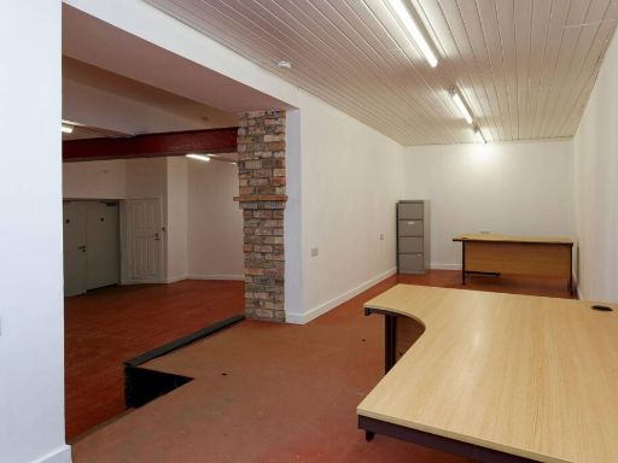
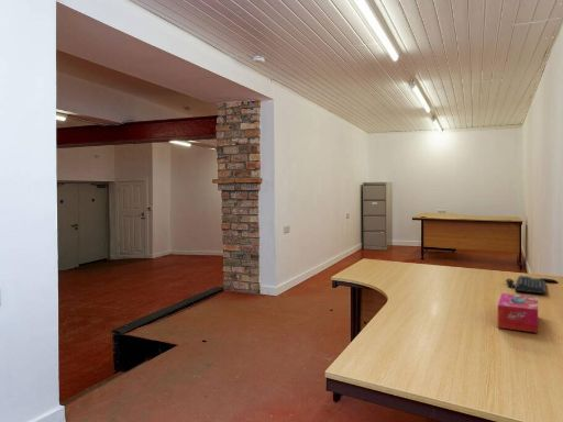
+ keyboard [505,275,548,295]
+ tissue box [497,292,539,334]
